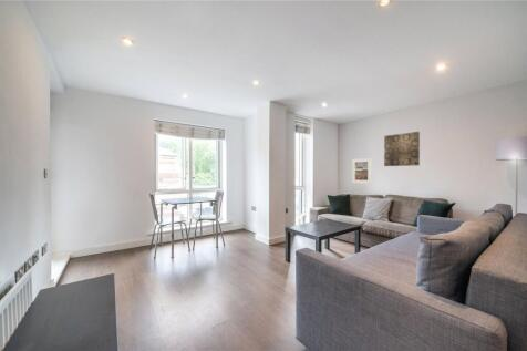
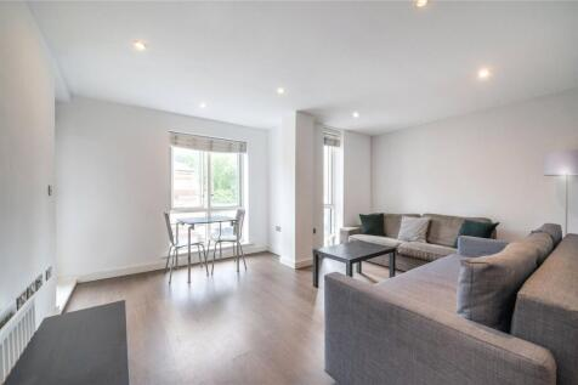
- wall art [383,131,421,167]
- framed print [351,157,373,185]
